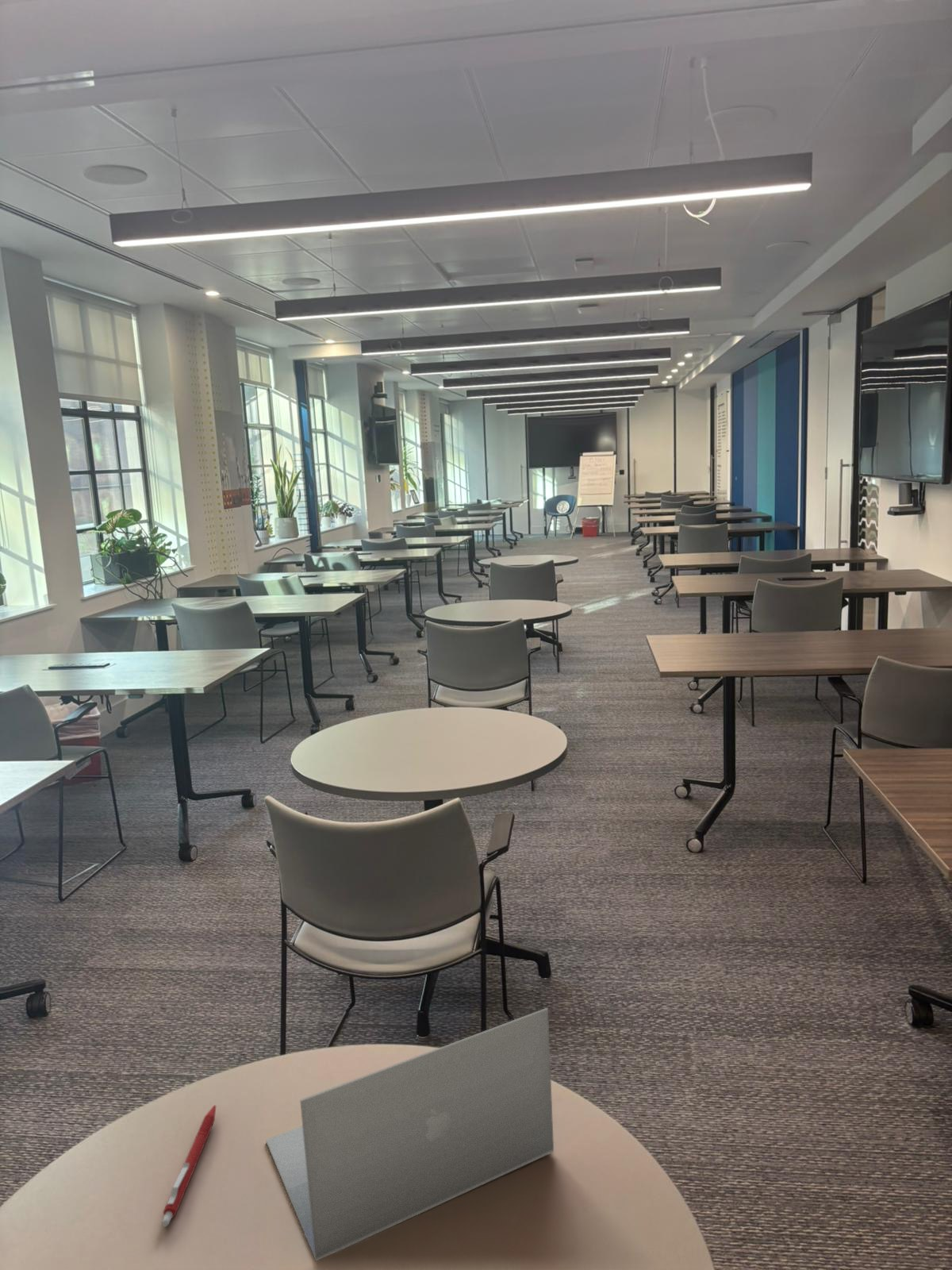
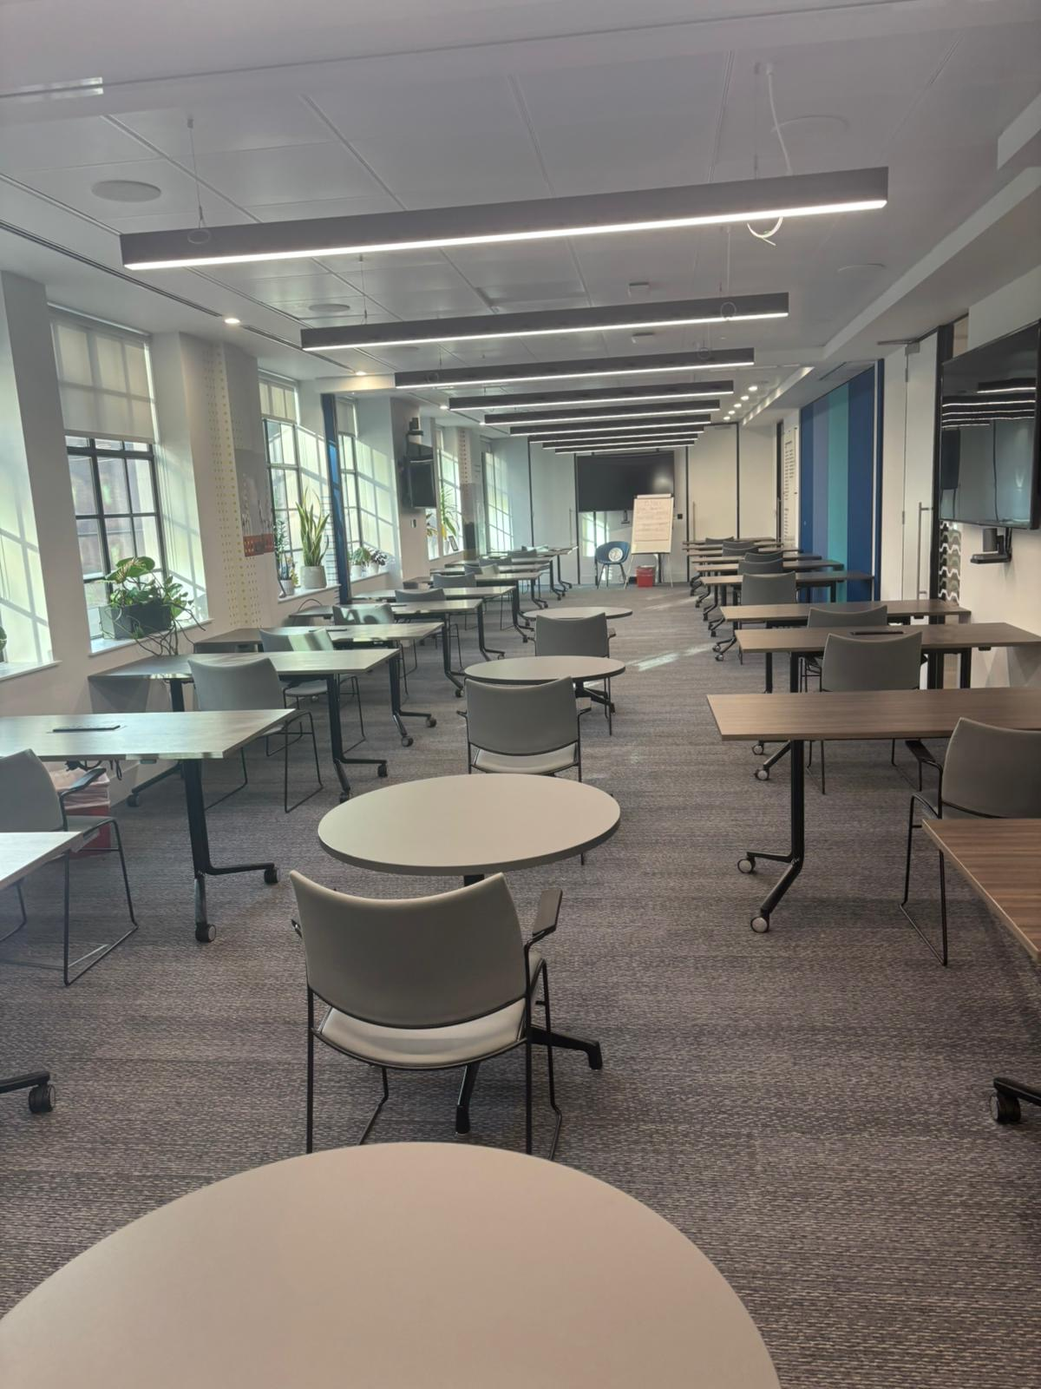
- laptop [265,1007,555,1262]
- pen [161,1103,217,1227]
